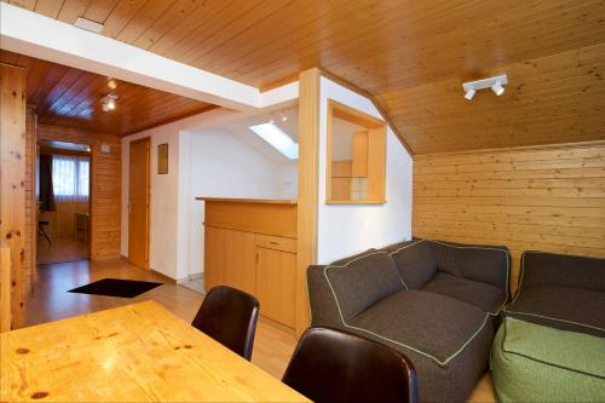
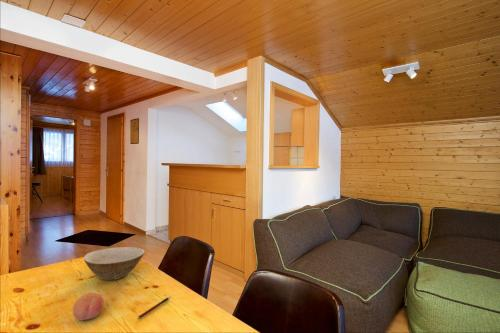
+ pen [136,296,172,320]
+ fruit [72,290,105,321]
+ bowl [83,246,146,281]
